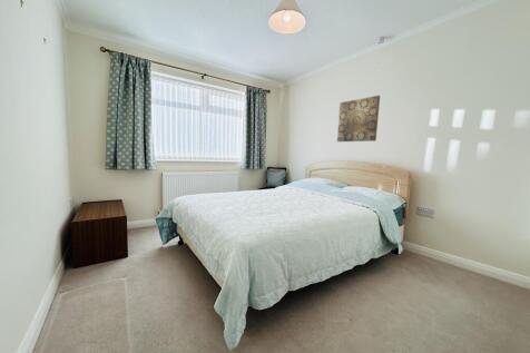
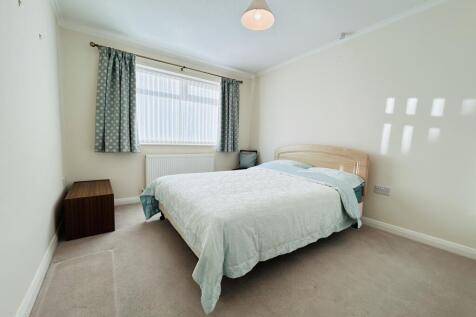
- wall art [336,95,381,143]
